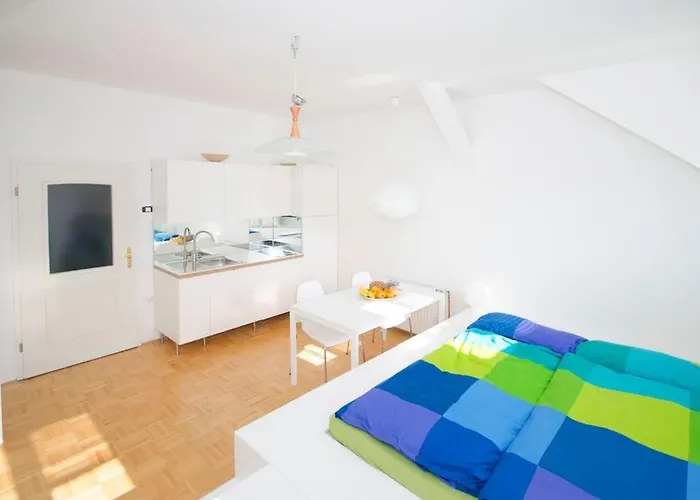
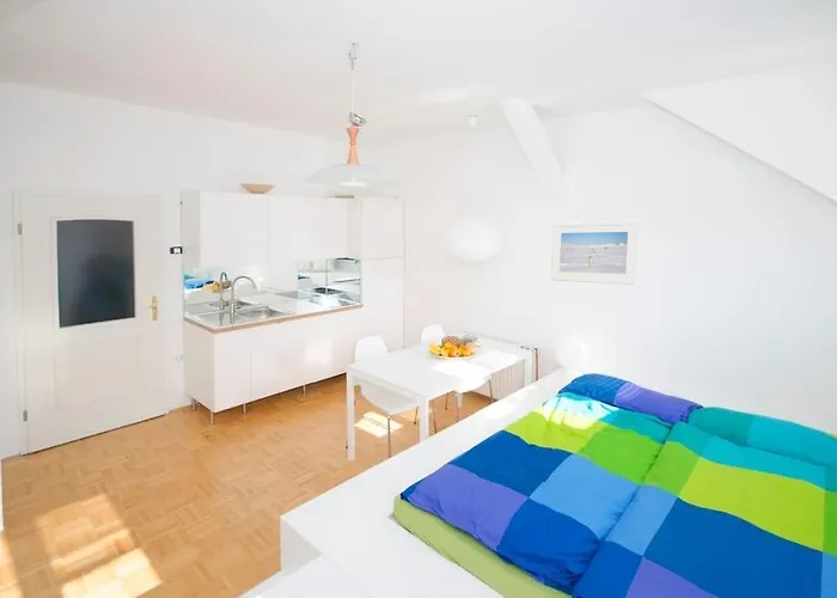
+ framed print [550,220,641,286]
